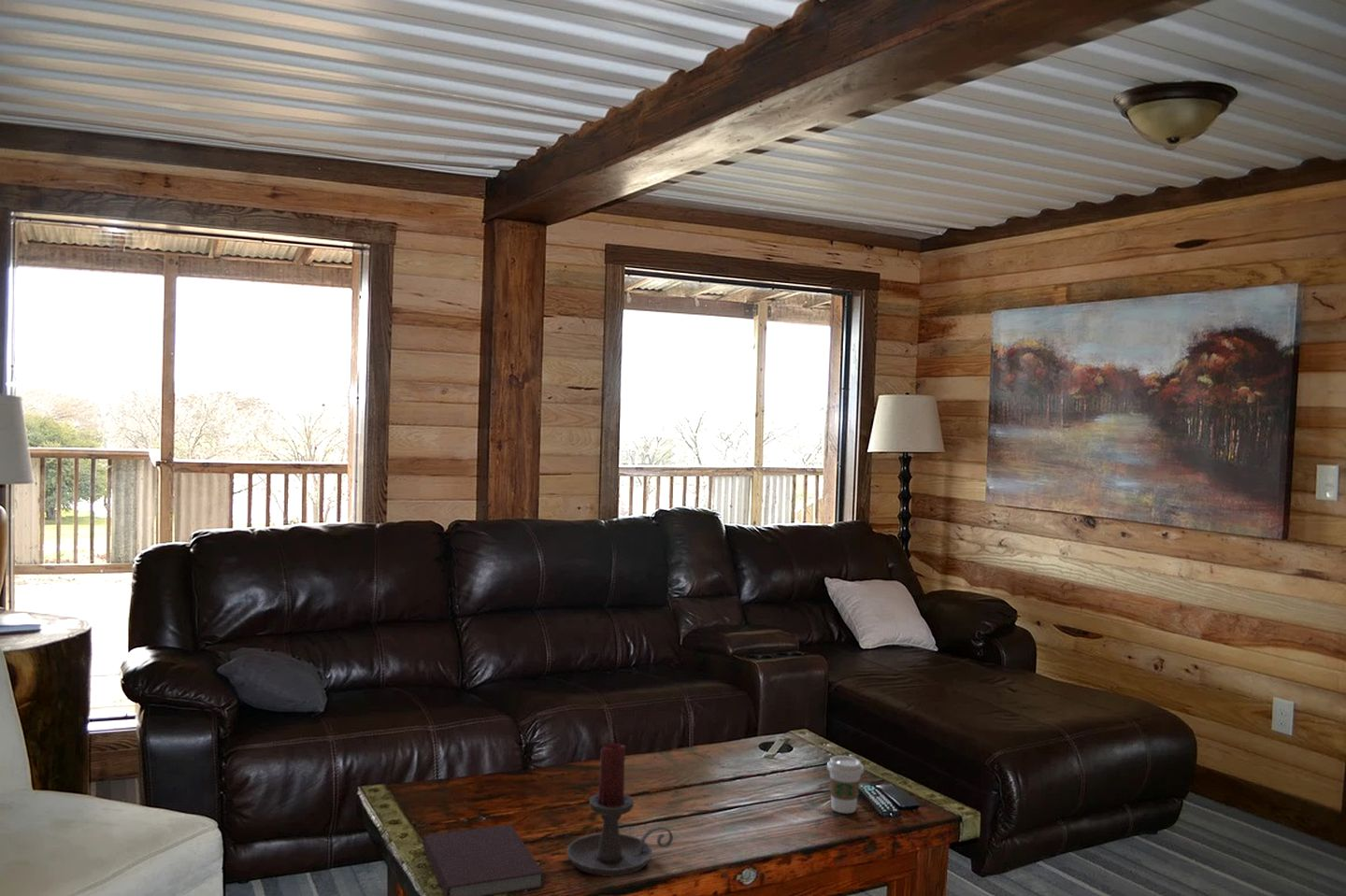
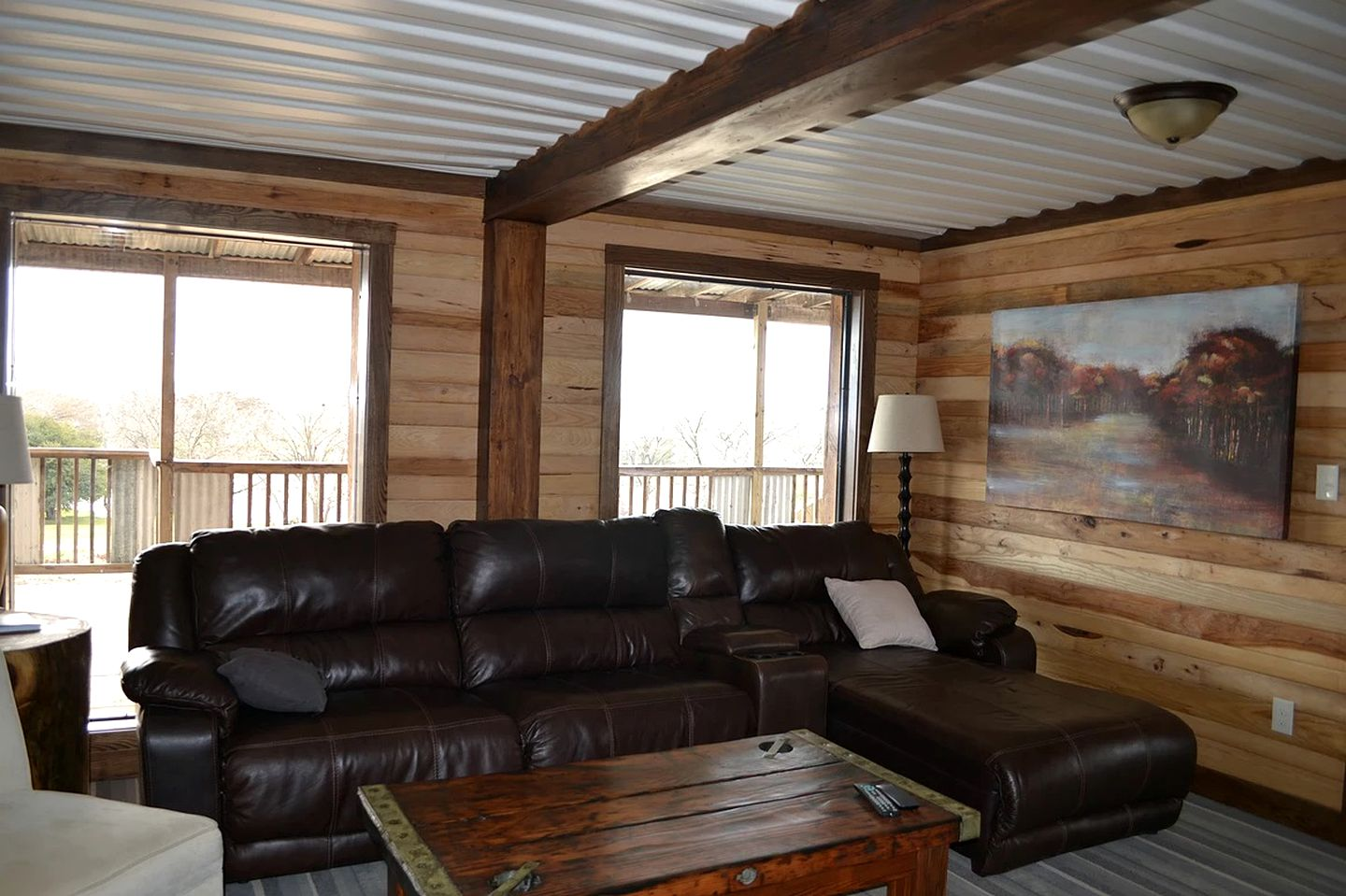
- notebook [422,823,545,896]
- candle holder [566,742,674,877]
- coffee cup [826,755,865,815]
